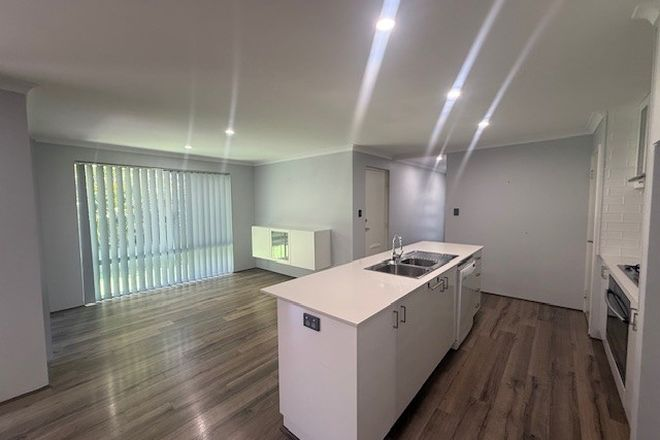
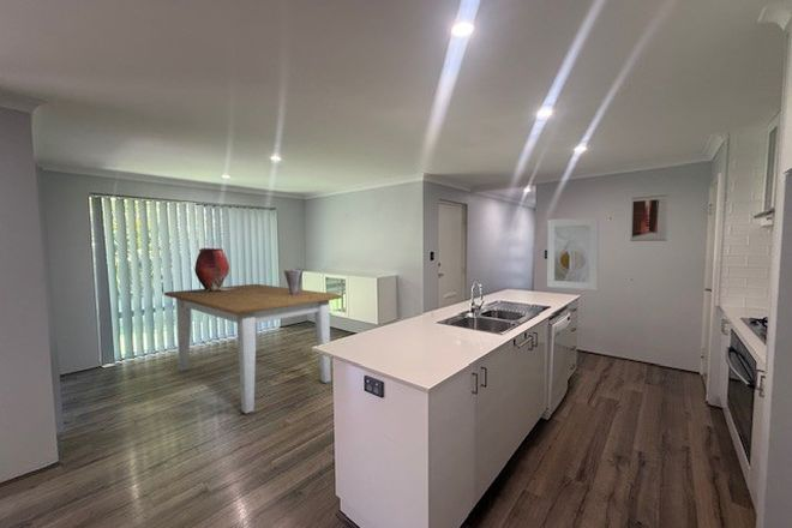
+ vessel [283,268,305,295]
+ table [163,283,343,414]
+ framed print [546,216,600,292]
+ wall art [629,193,668,242]
+ ceramic pot [186,247,235,293]
